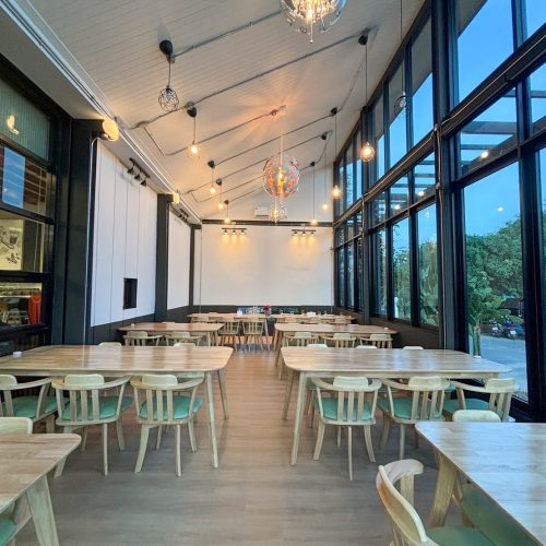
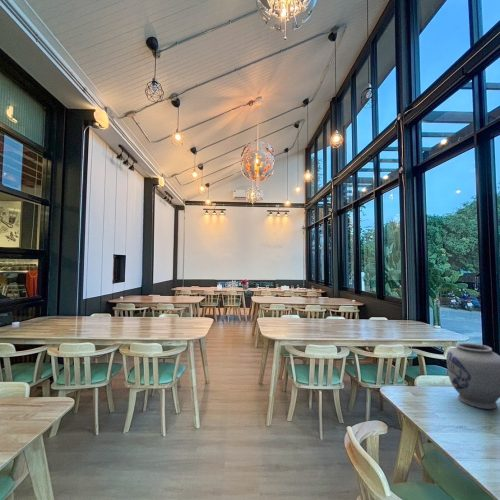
+ vase [446,342,500,410]
